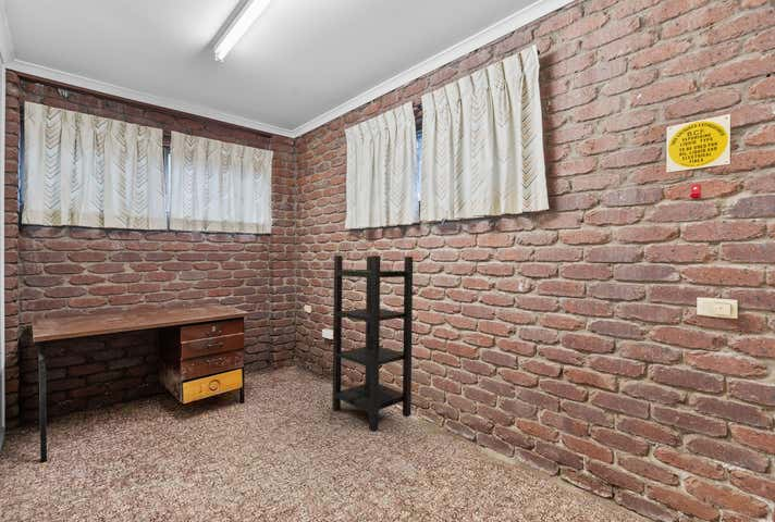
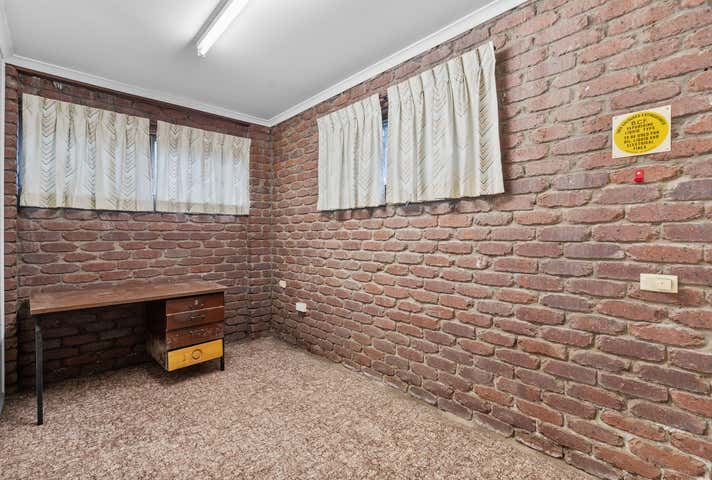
- shelving unit [331,254,414,432]
